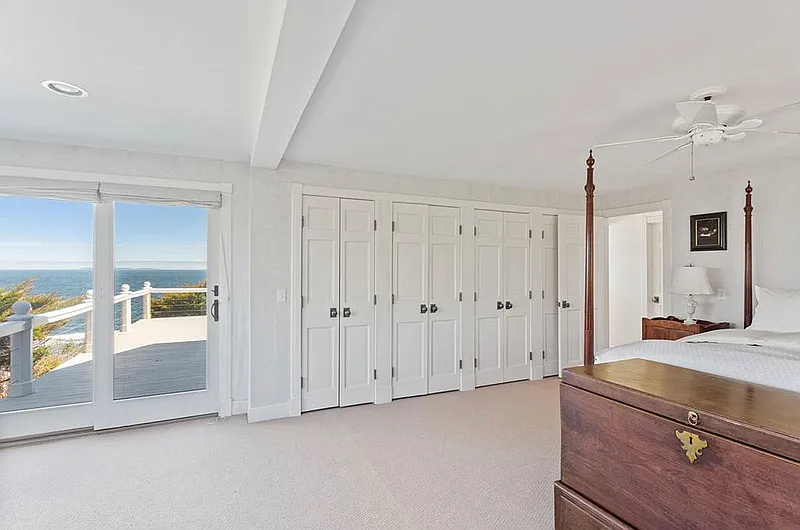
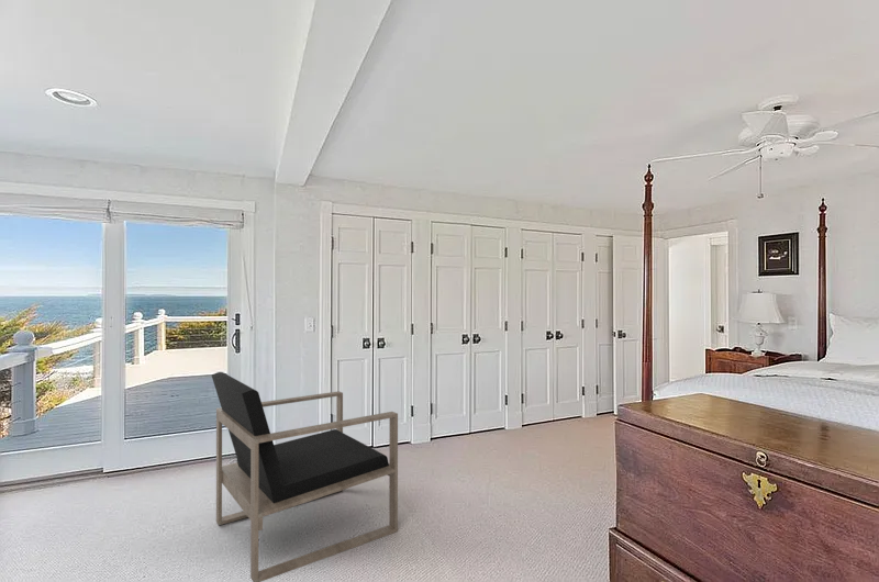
+ armchair [210,371,399,582]
